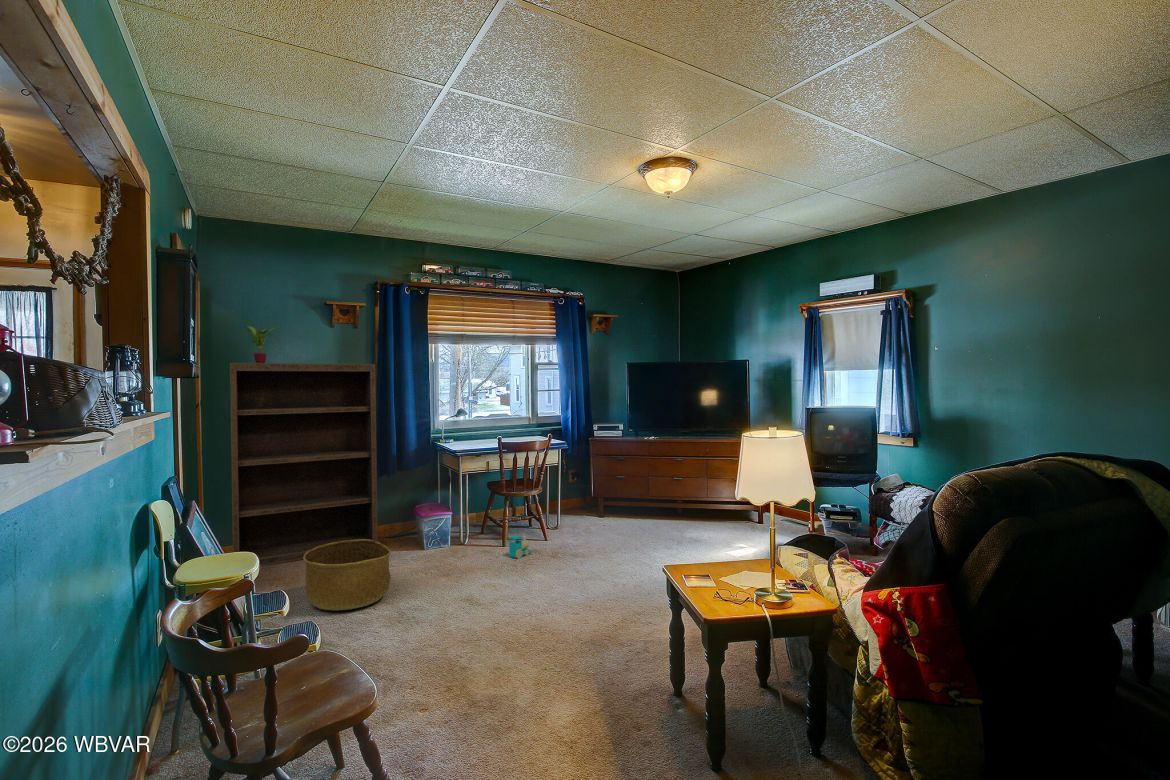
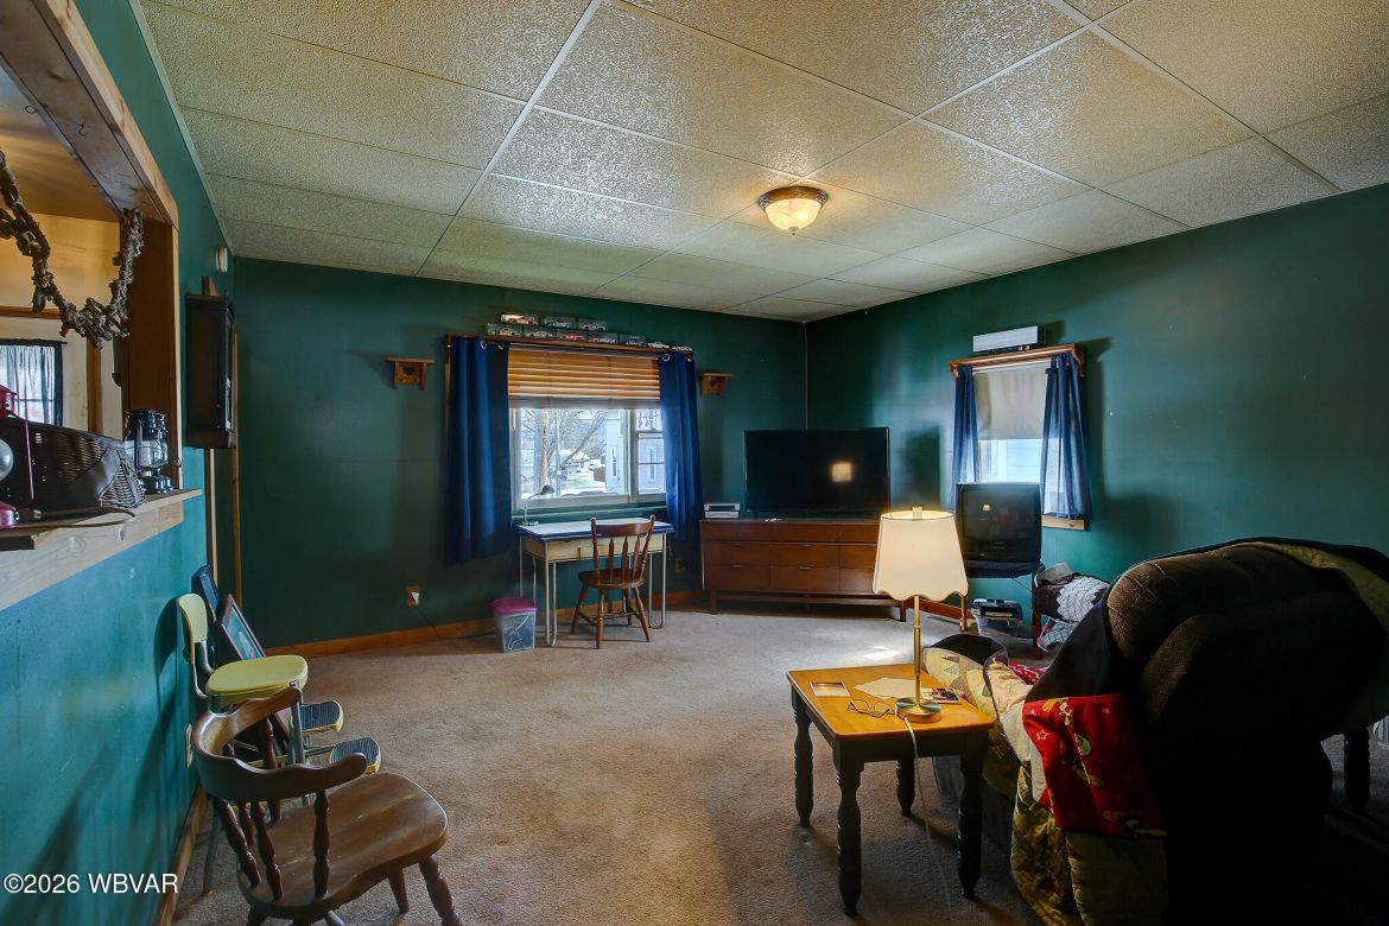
- toy train [508,534,532,559]
- basket [303,539,392,612]
- potted plant [244,325,280,363]
- bookshelf [229,362,379,567]
